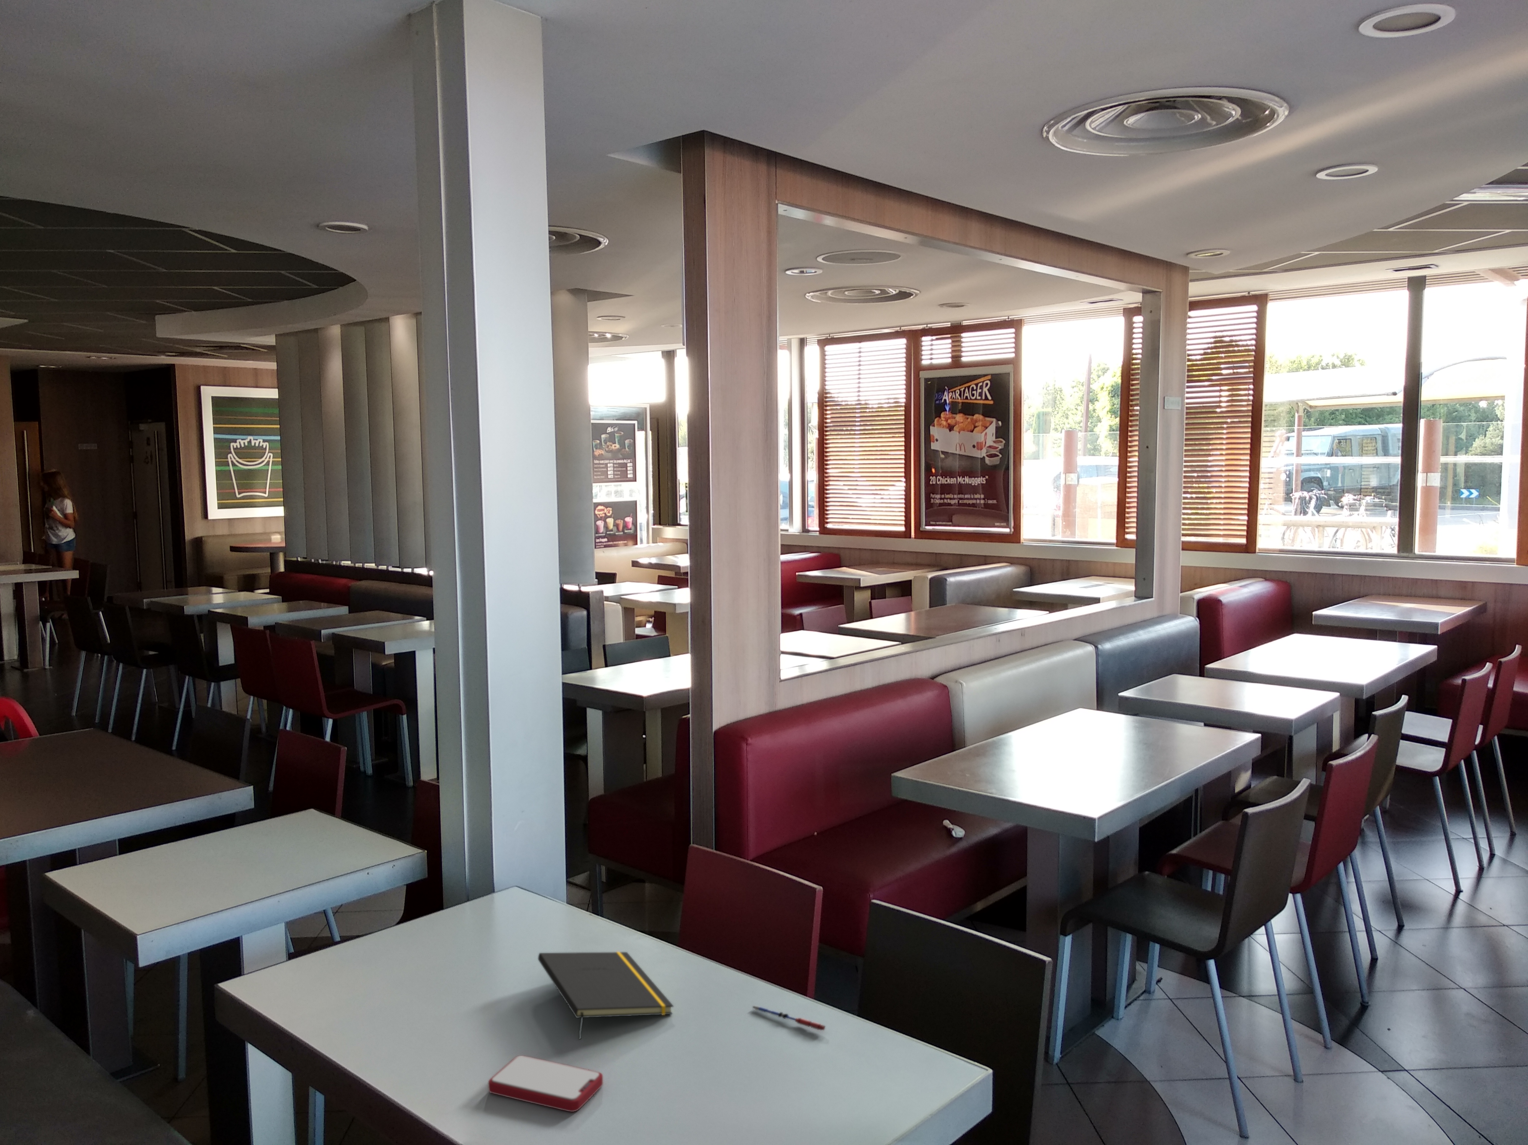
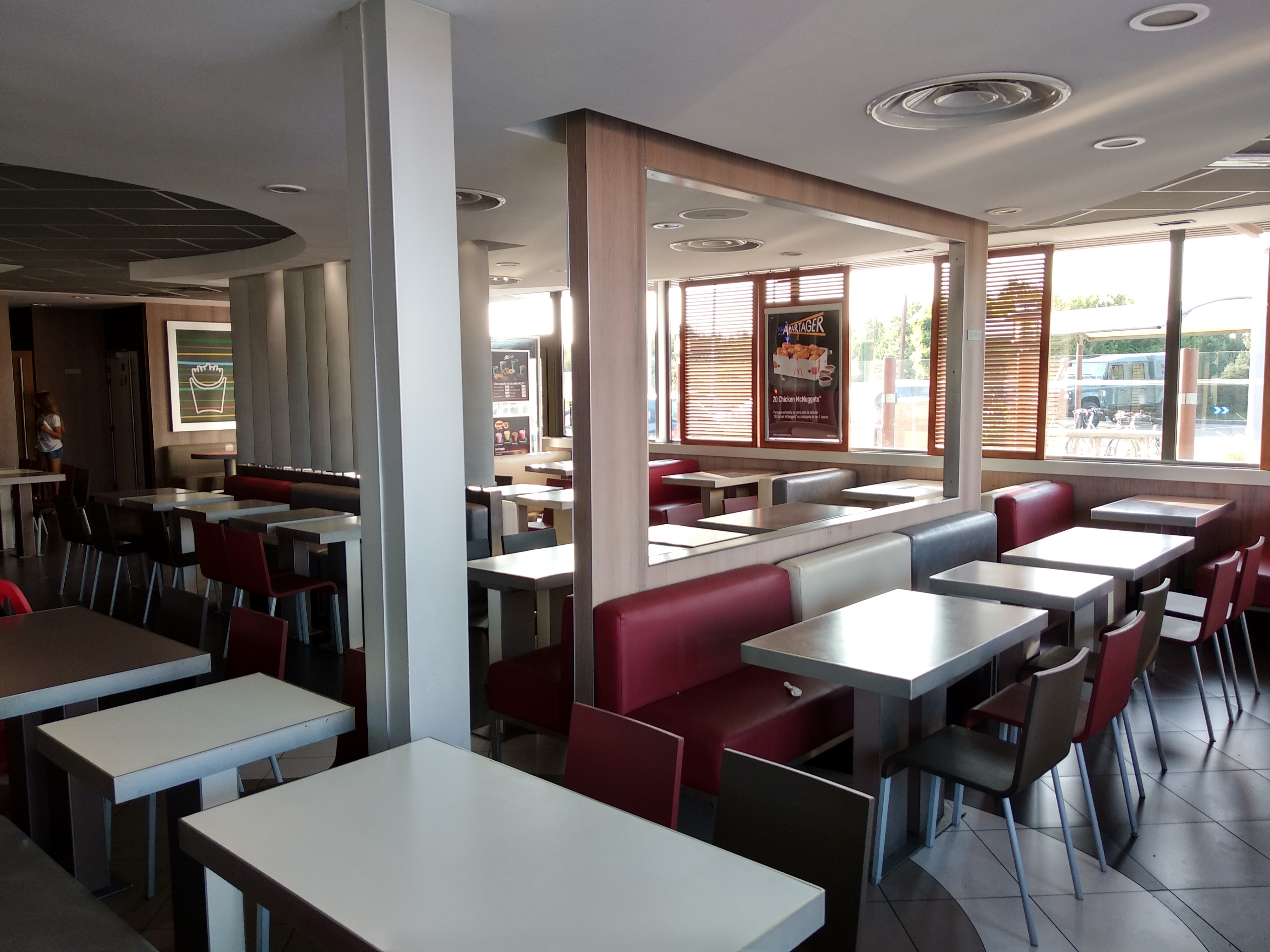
- smartphone [487,1055,603,1113]
- pen [752,1005,827,1031]
- notepad [538,951,674,1039]
